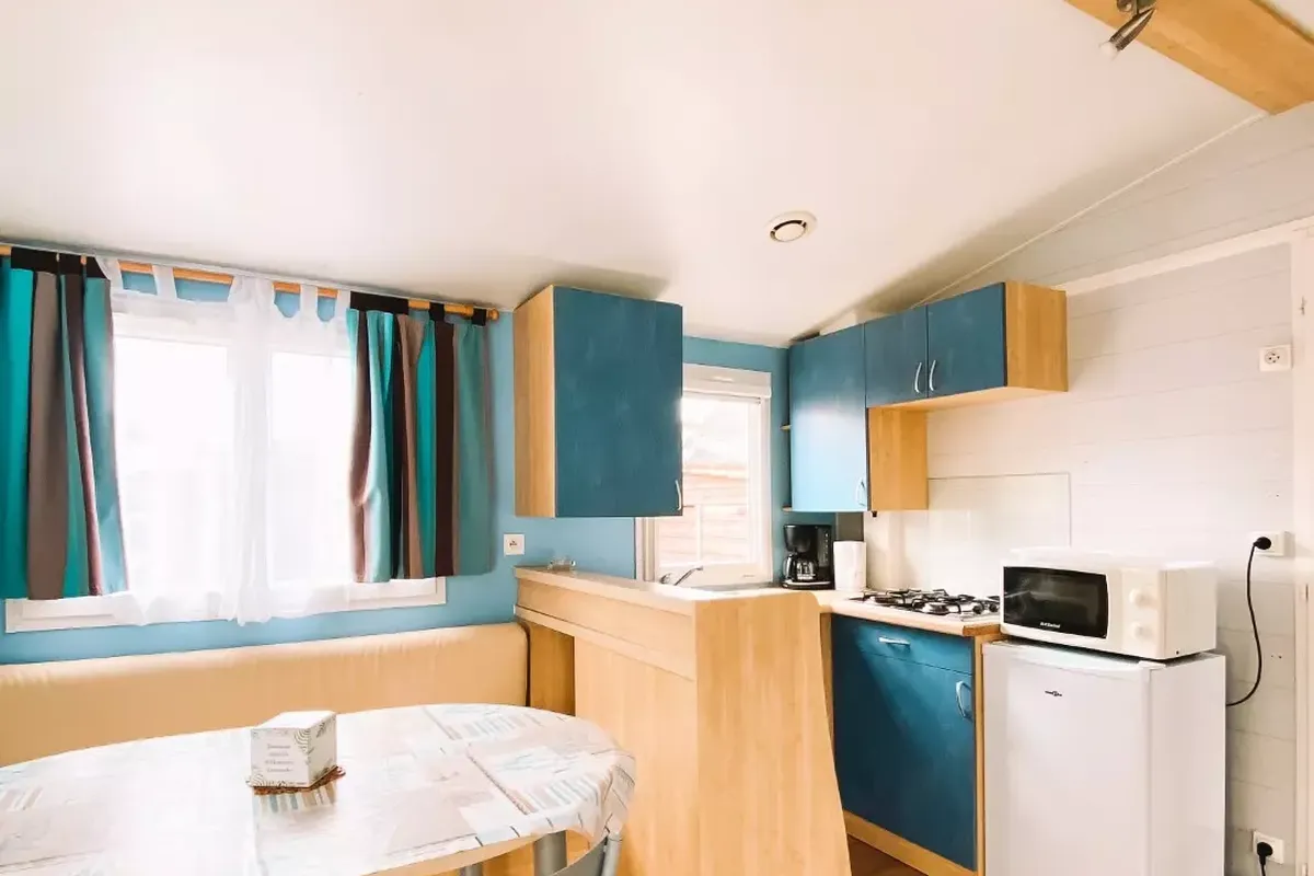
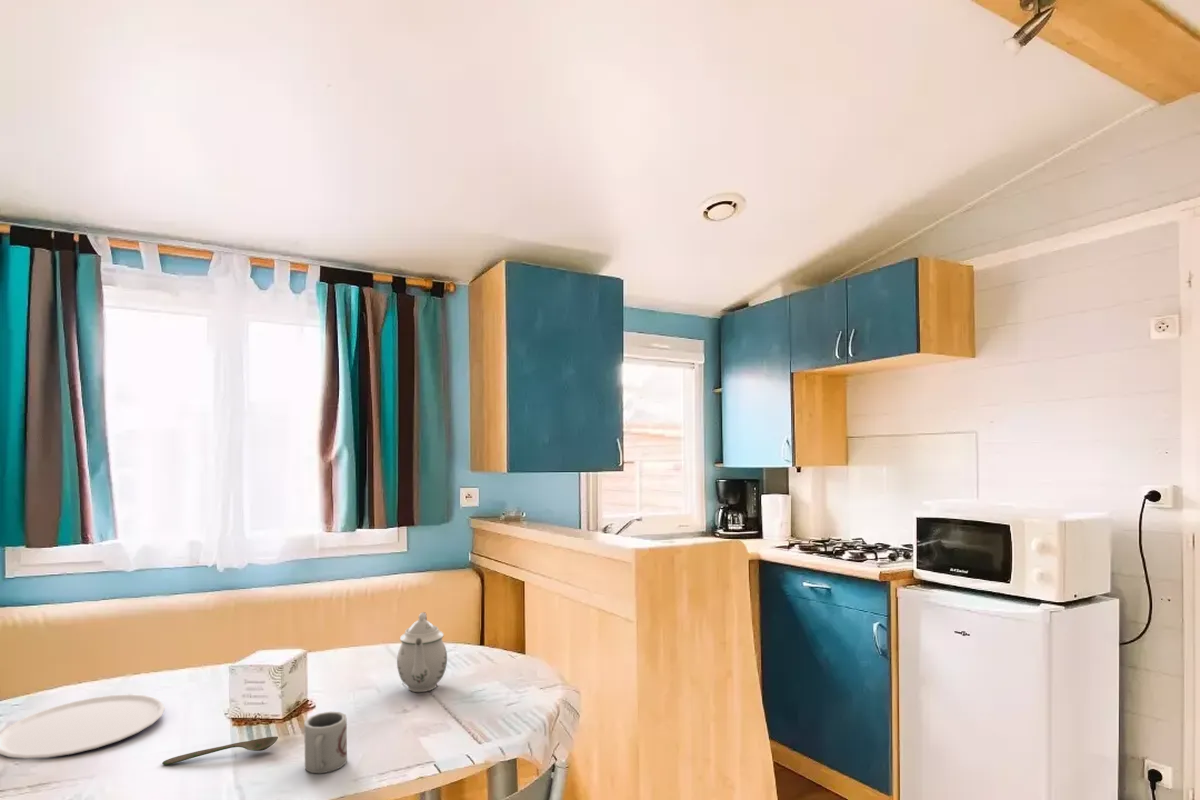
+ teapot [396,611,448,693]
+ cup [303,711,348,774]
+ spoon [161,735,279,766]
+ plate [0,693,166,760]
